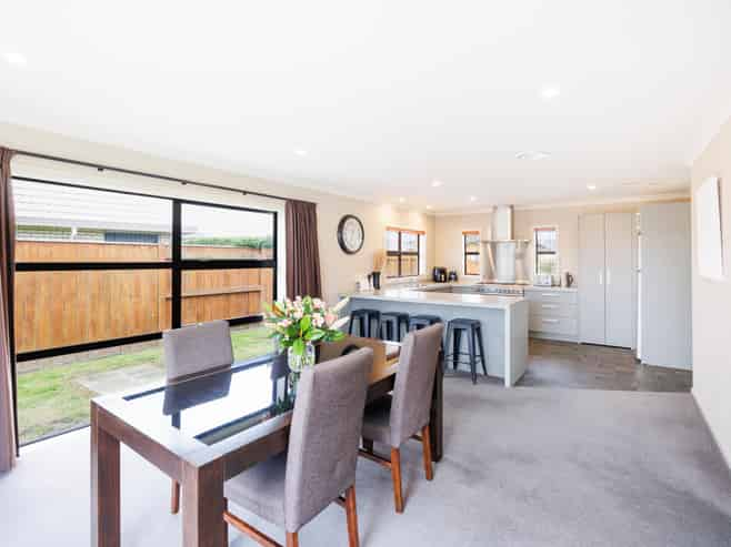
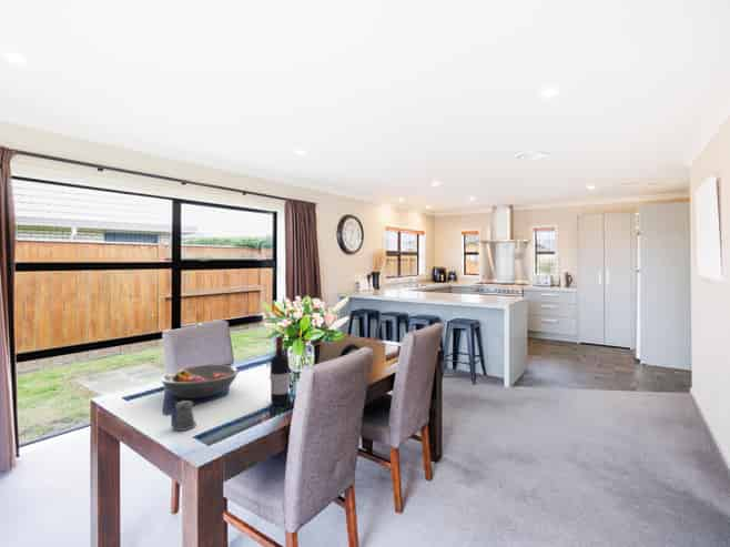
+ fruit bowl [160,364,240,399]
+ pepper shaker [171,399,197,432]
+ wine bottle [270,335,290,406]
